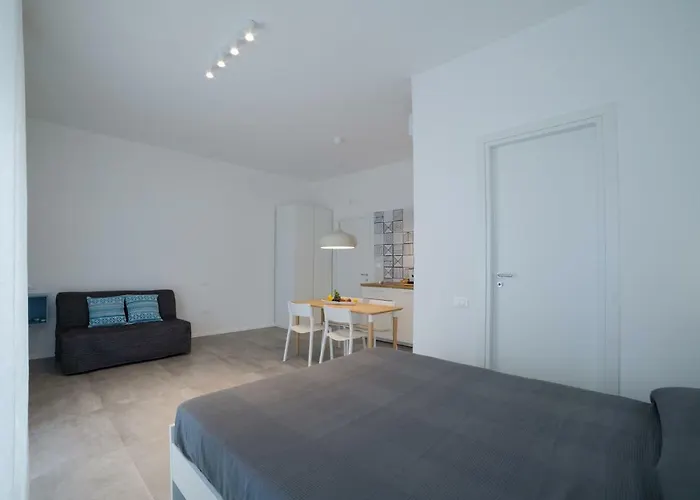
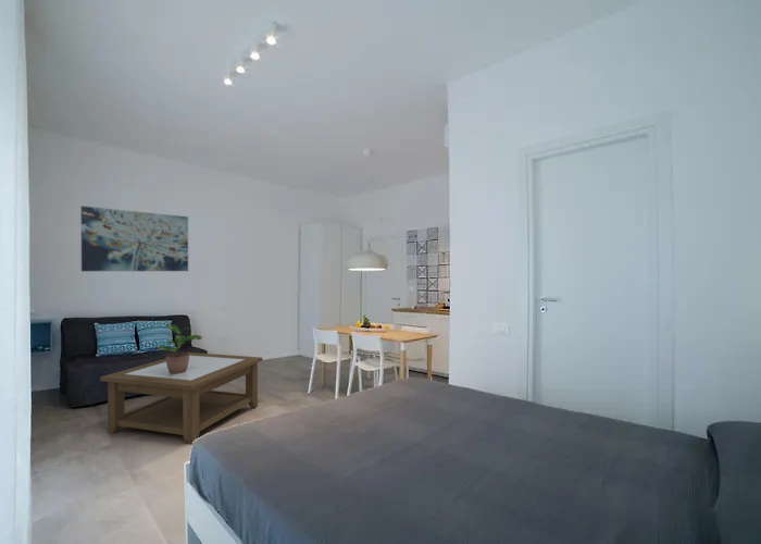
+ coffee table [99,351,263,445]
+ wall art [80,205,189,272]
+ potted plant [154,323,203,374]
